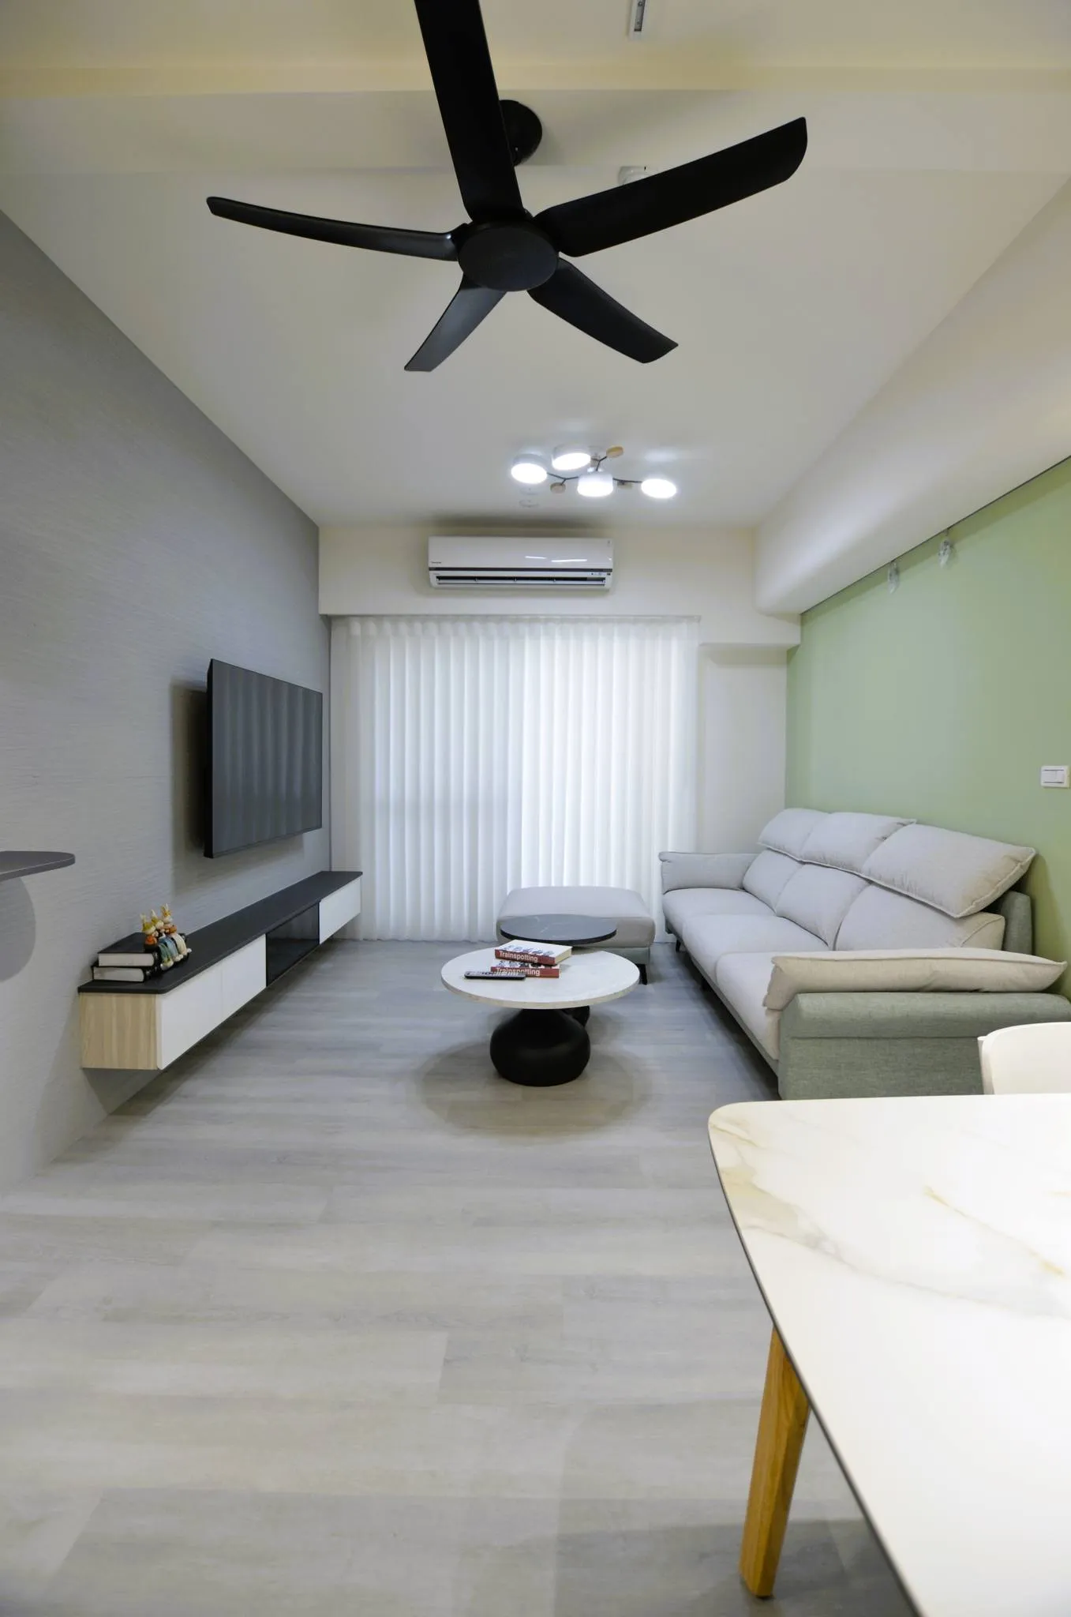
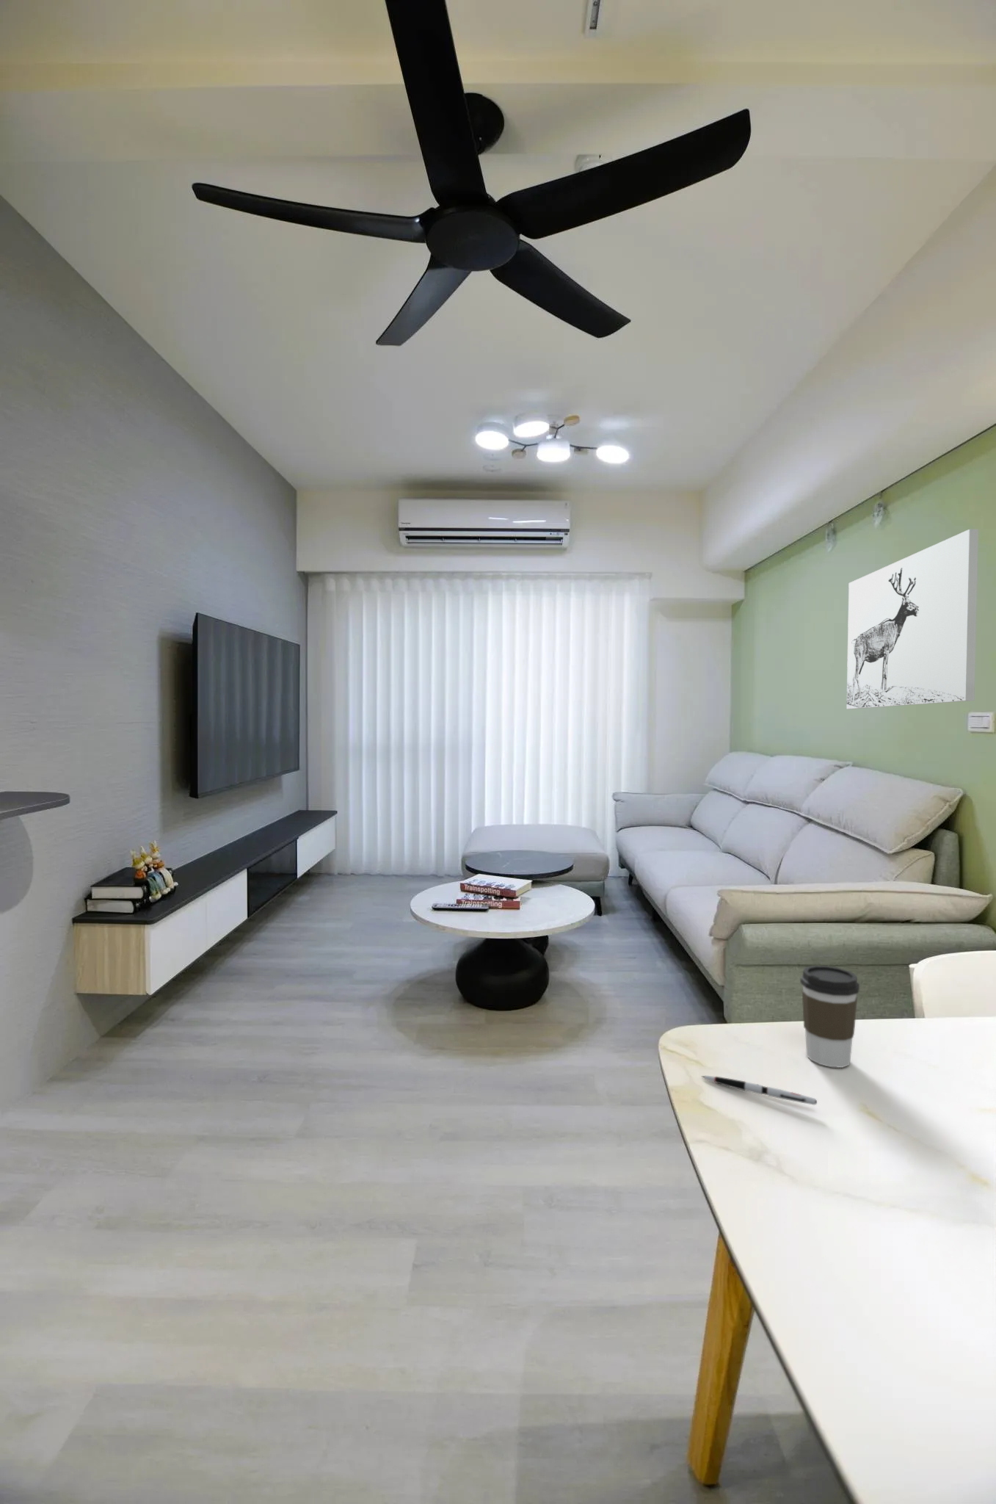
+ wall art [846,529,979,709]
+ coffee cup [799,965,860,1068]
+ pen [701,1075,818,1106]
